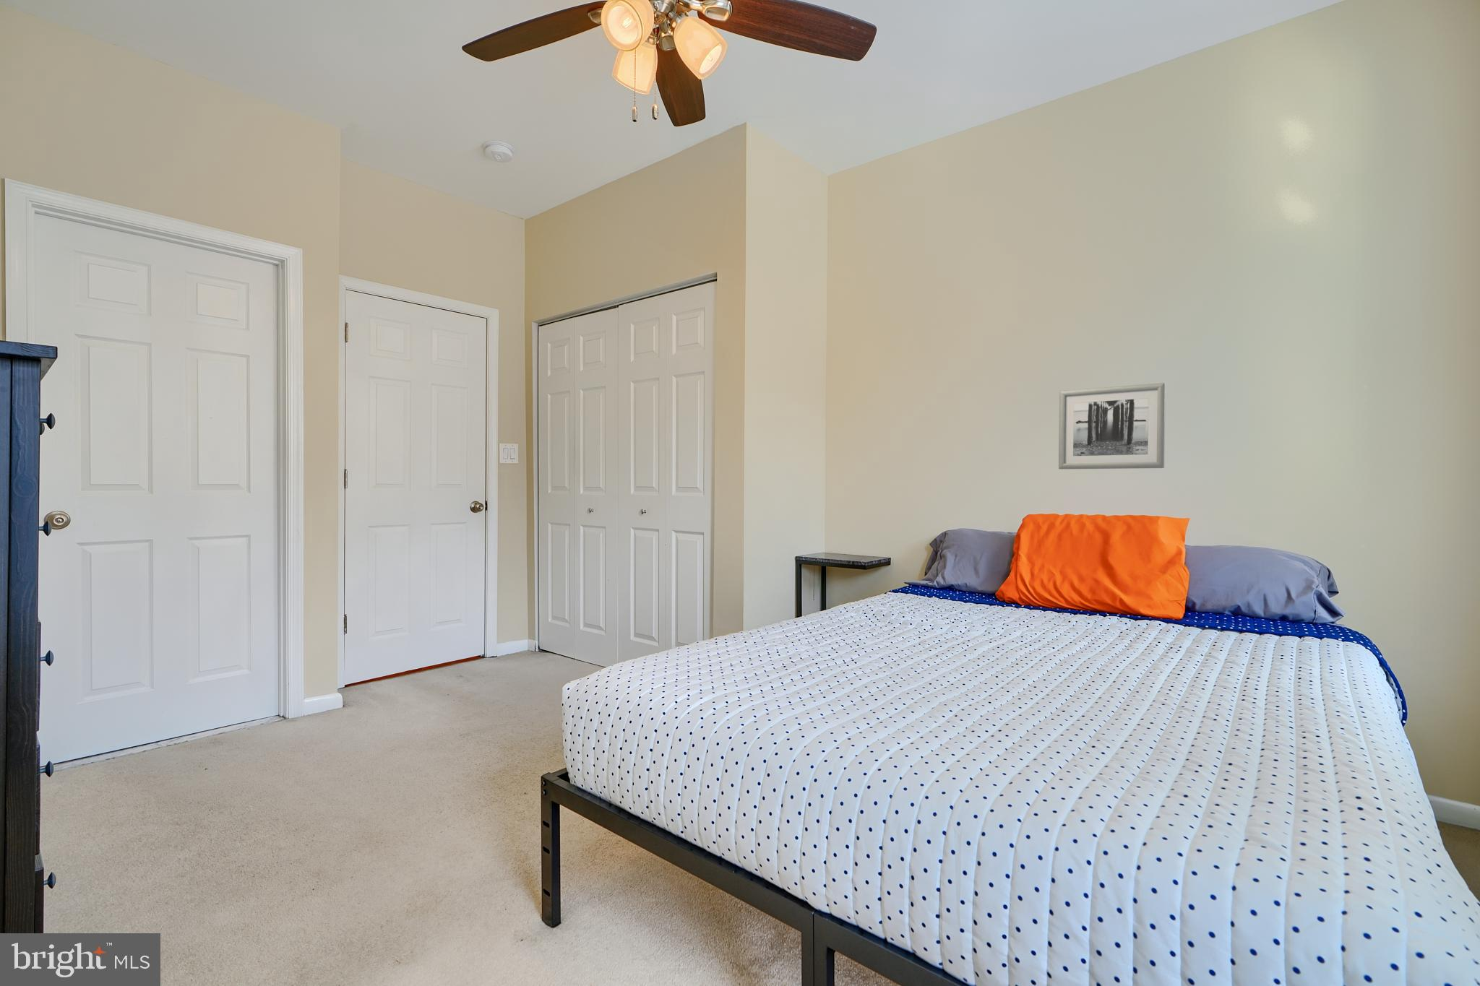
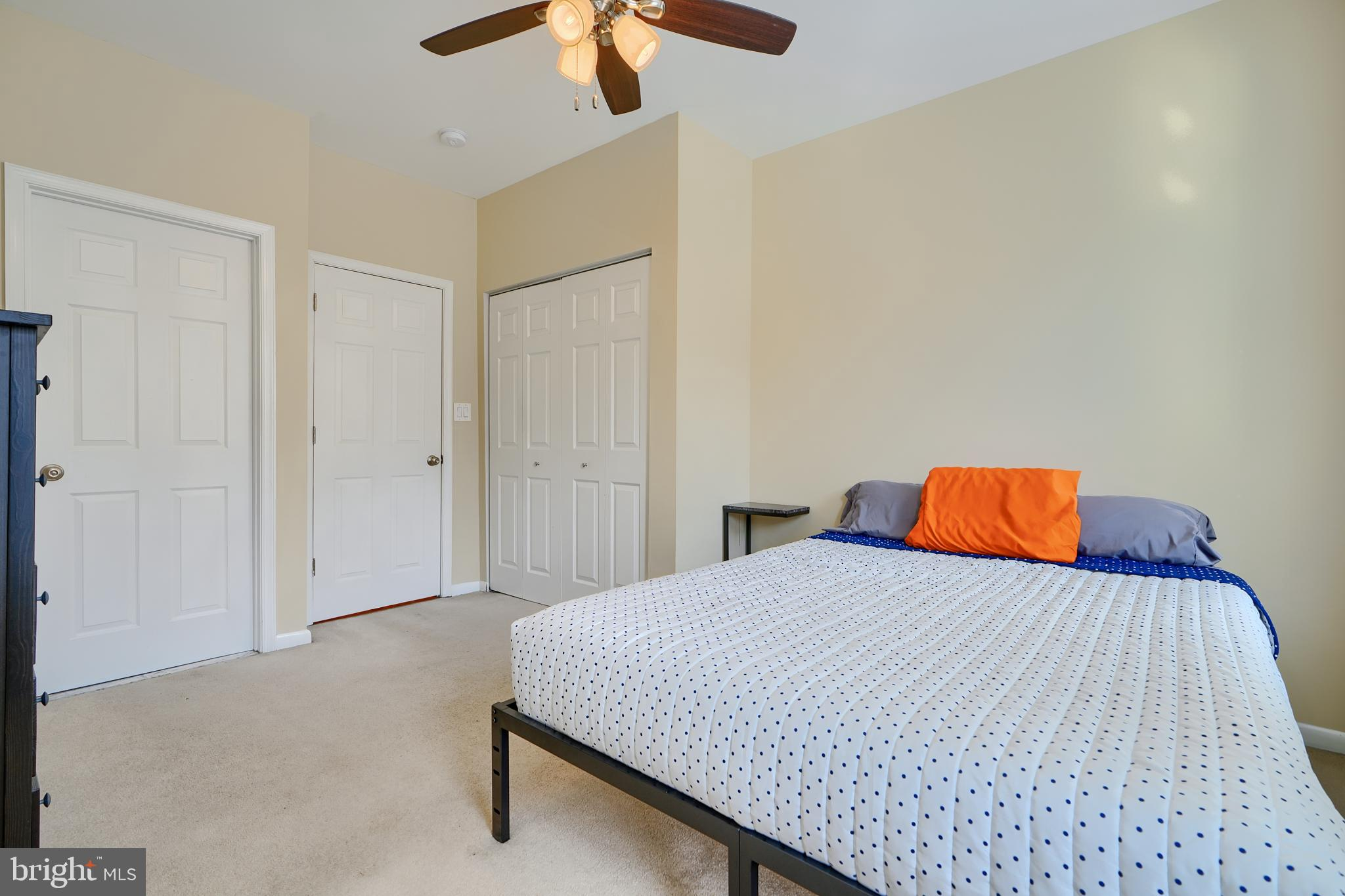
- wall art [1057,382,1166,470]
